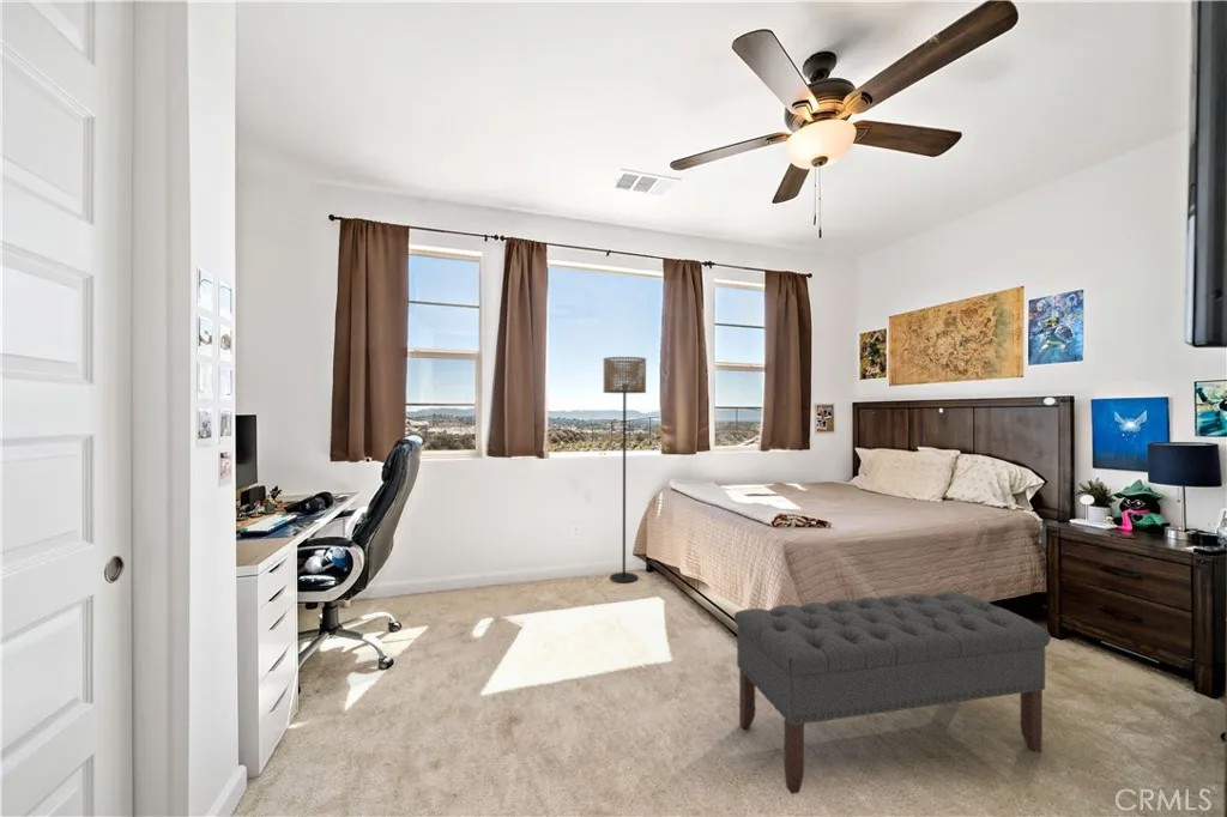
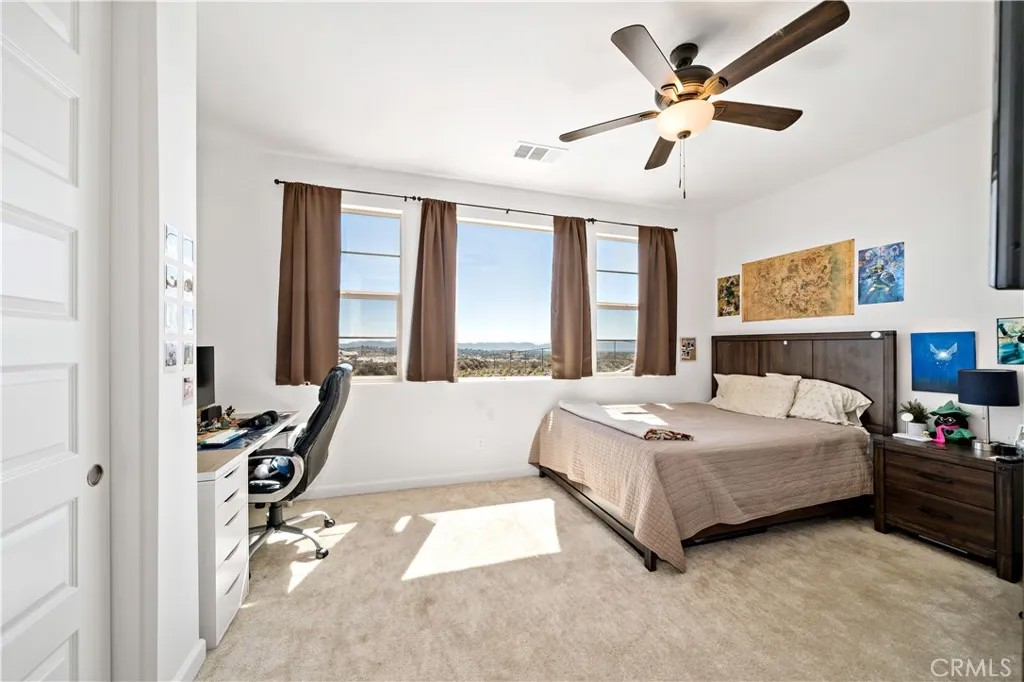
- floor lamp [603,356,647,583]
- bench [733,591,1052,795]
